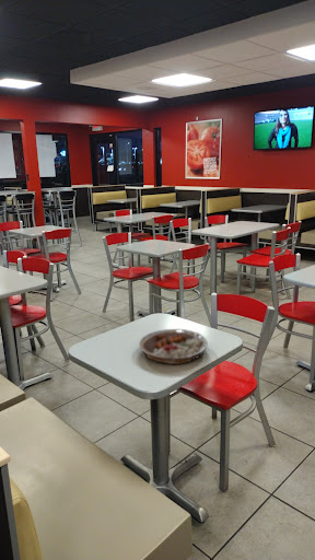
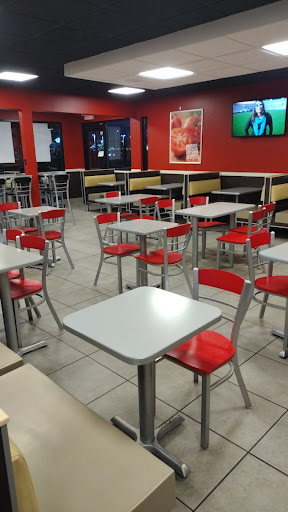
- plate [138,328,209,365]
